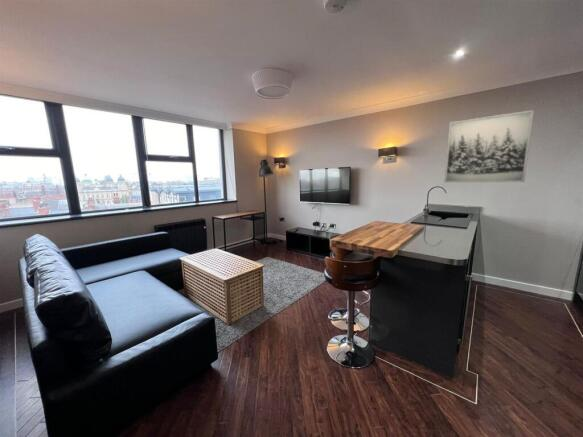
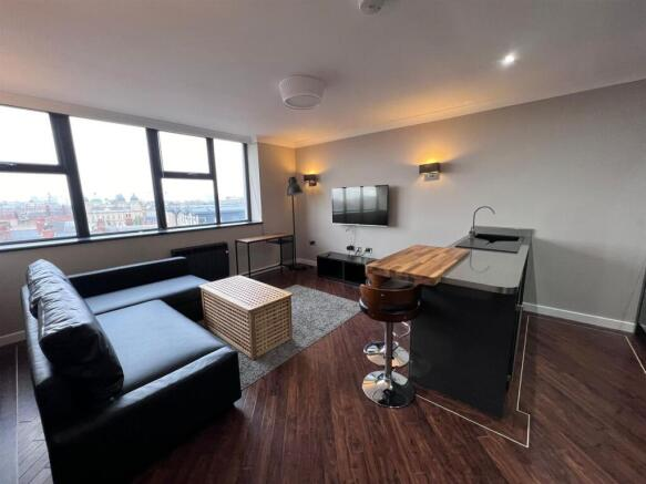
- wall art [443,109,535,183]
